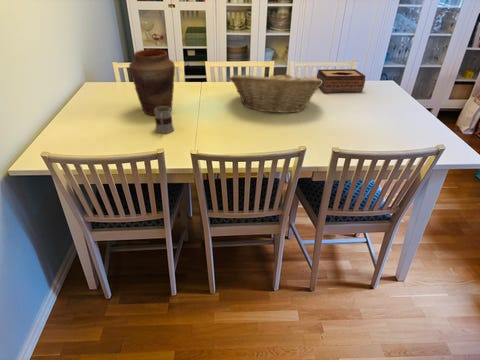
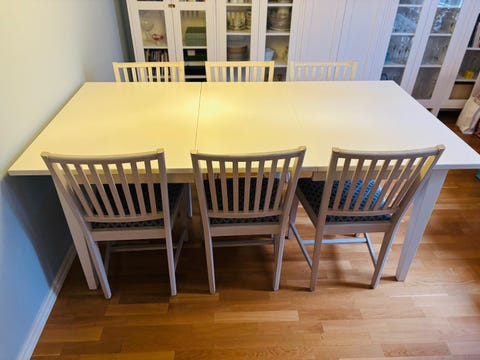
- mug [154,107,175,134]
- fruit basket [229,69,322,114]
- tissue box [316,68,366,94]
- vase [128,48,176,116]
